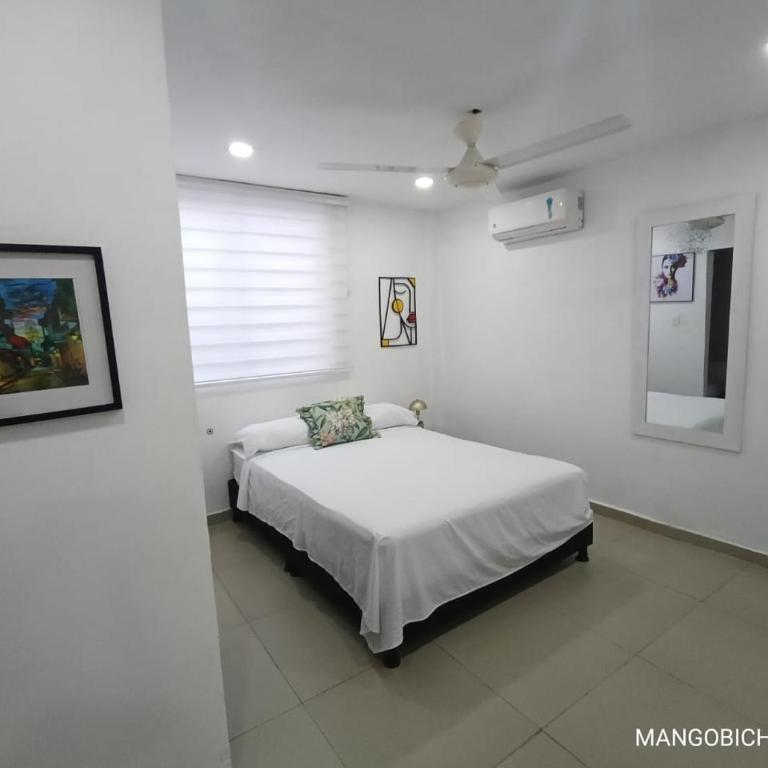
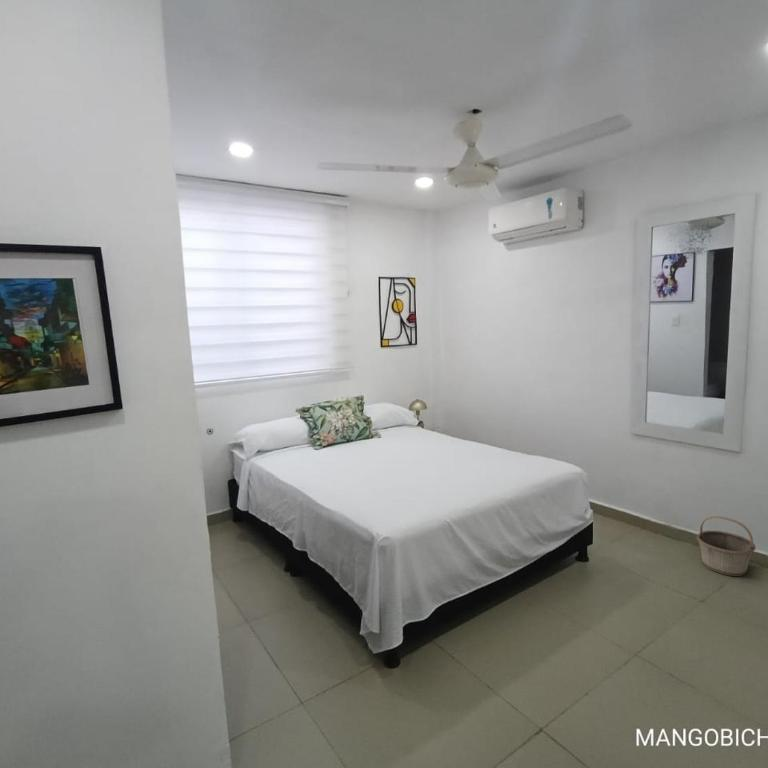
+ basket [696,515,757,577]
